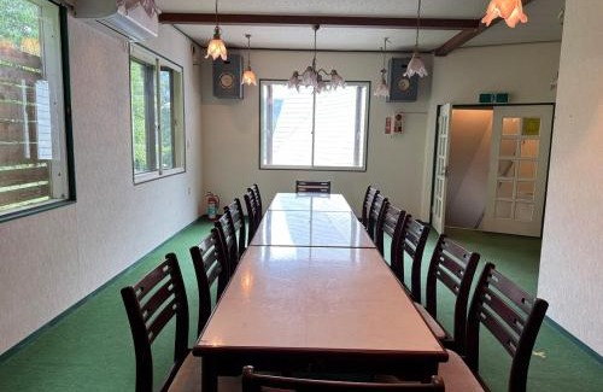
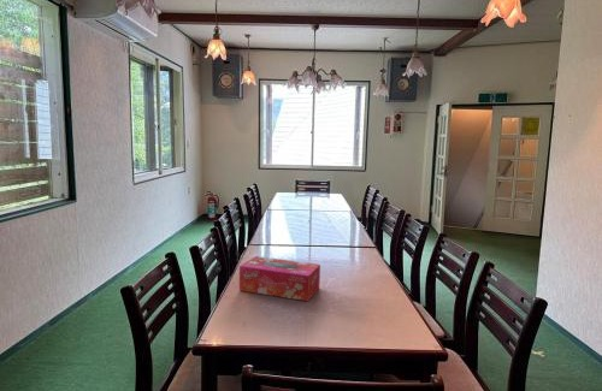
+ tissue box [238,255,321,302]
